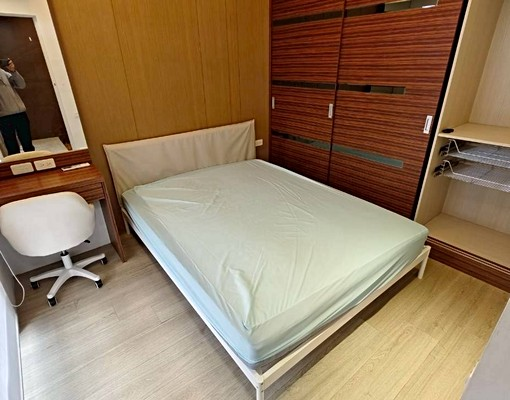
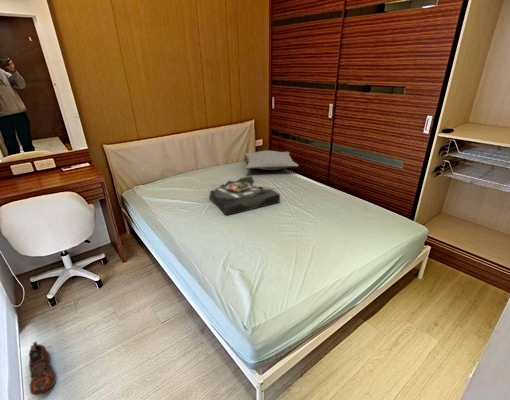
+ serving tray [208,175,281,217]
+ shoe [28,340,57,396]
+ pillow [243,150,300,171]
